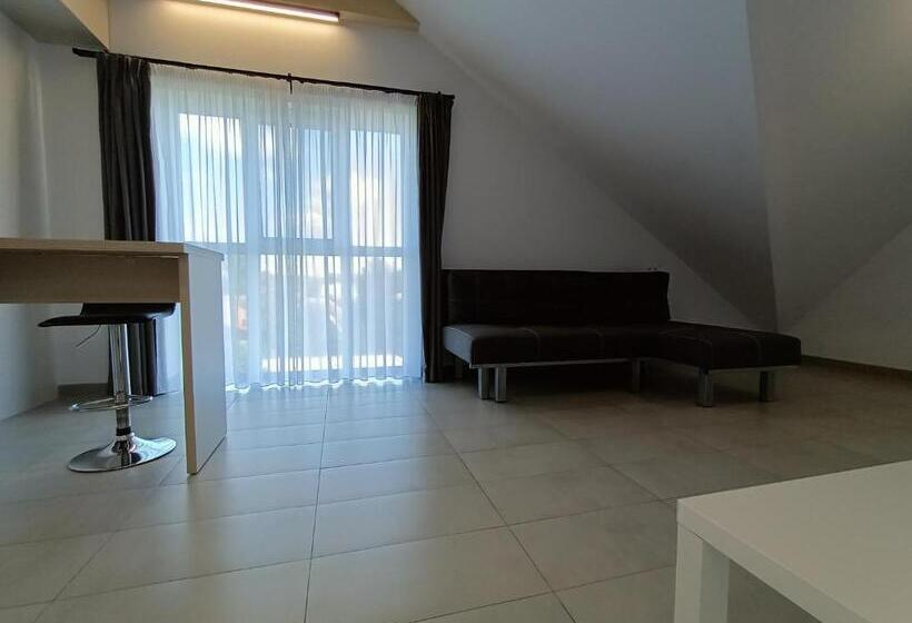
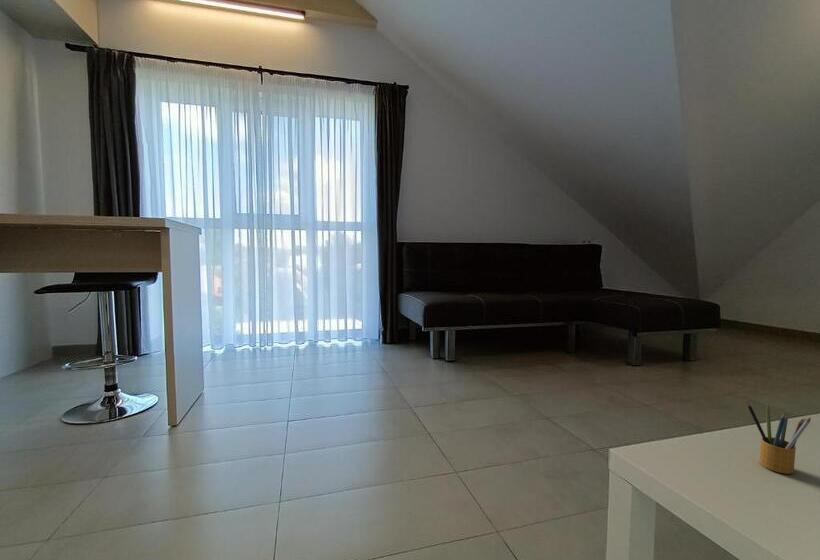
+ pencil box [746,401,812,475]
